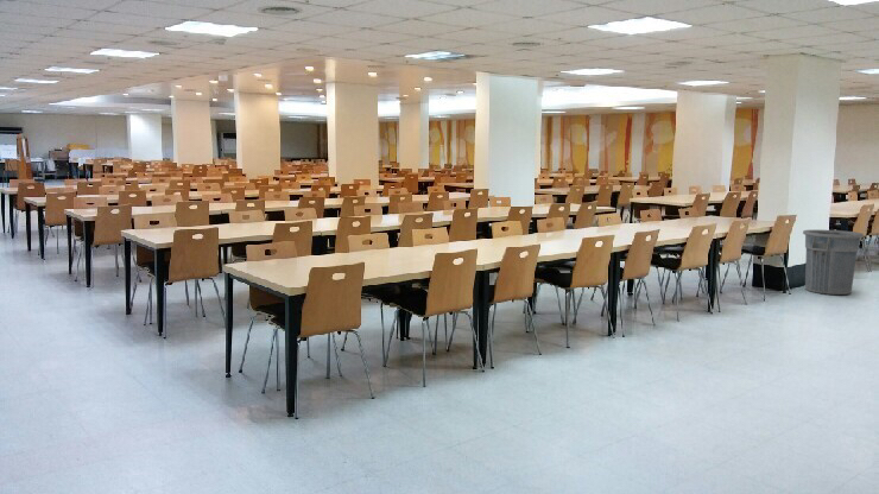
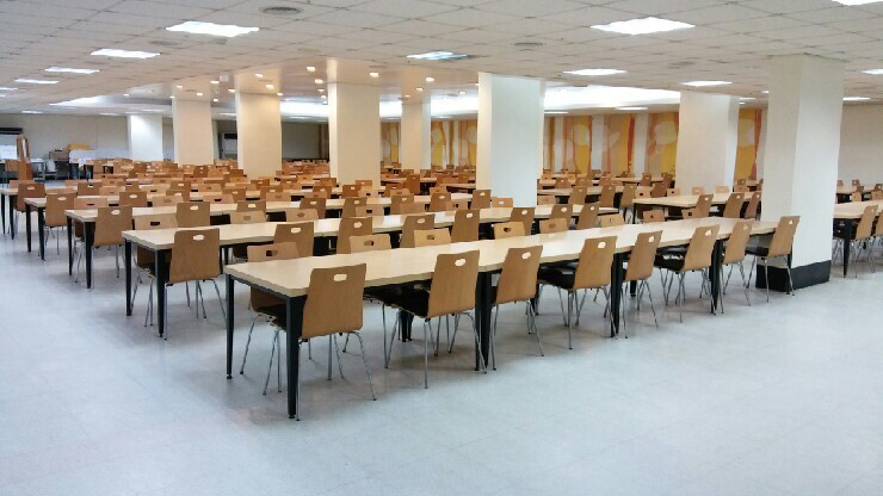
- trash can [802,229,865,296]
